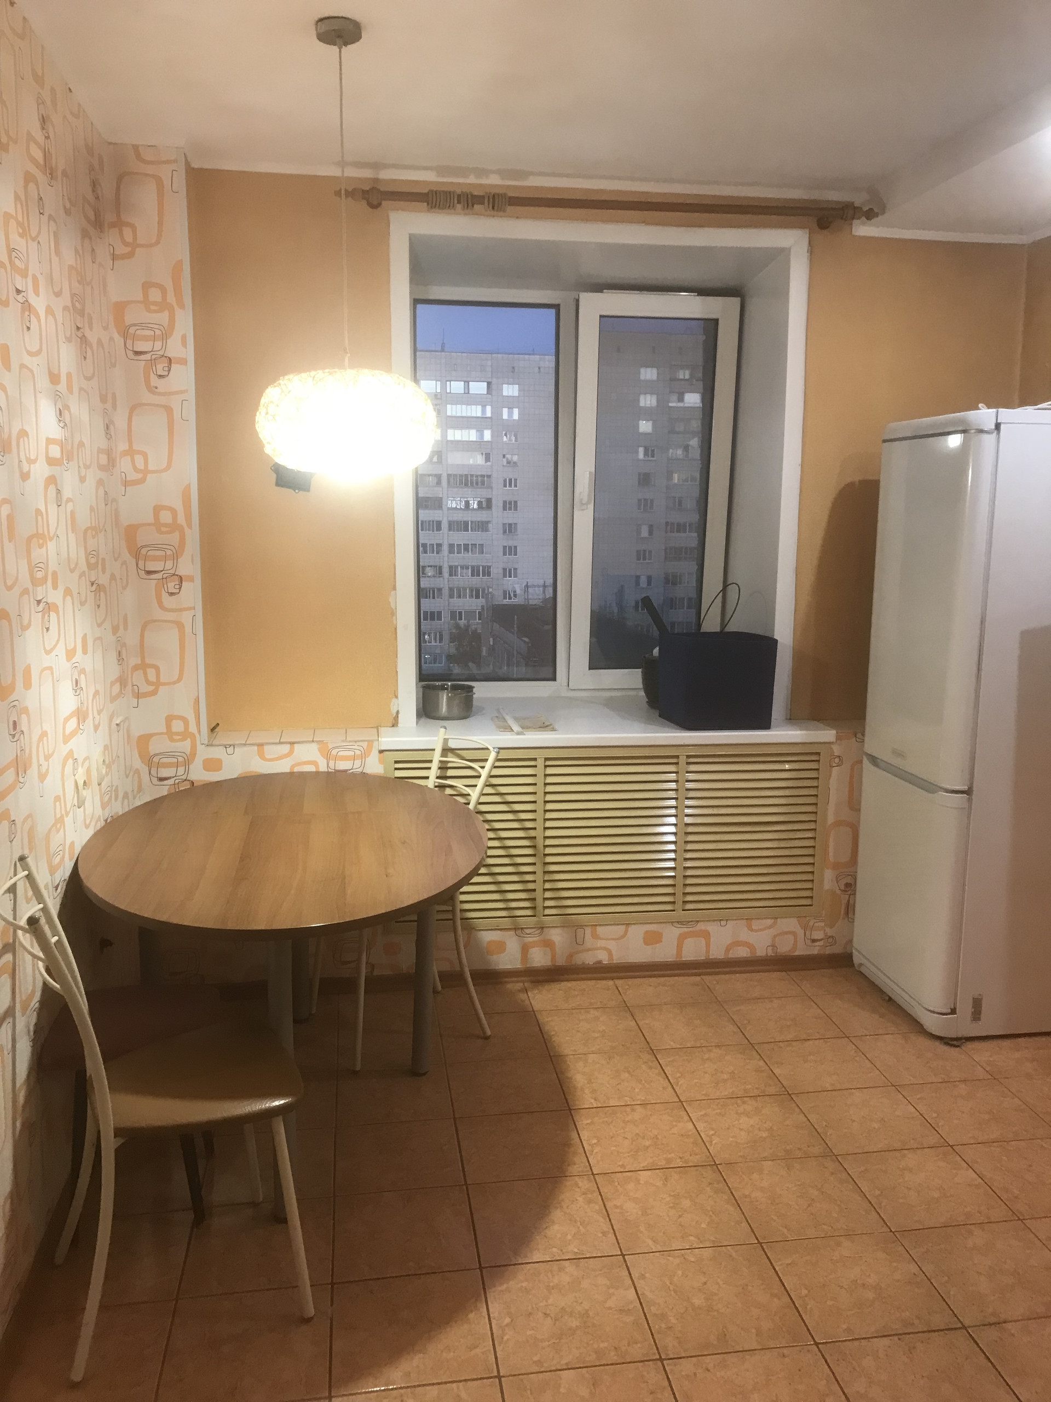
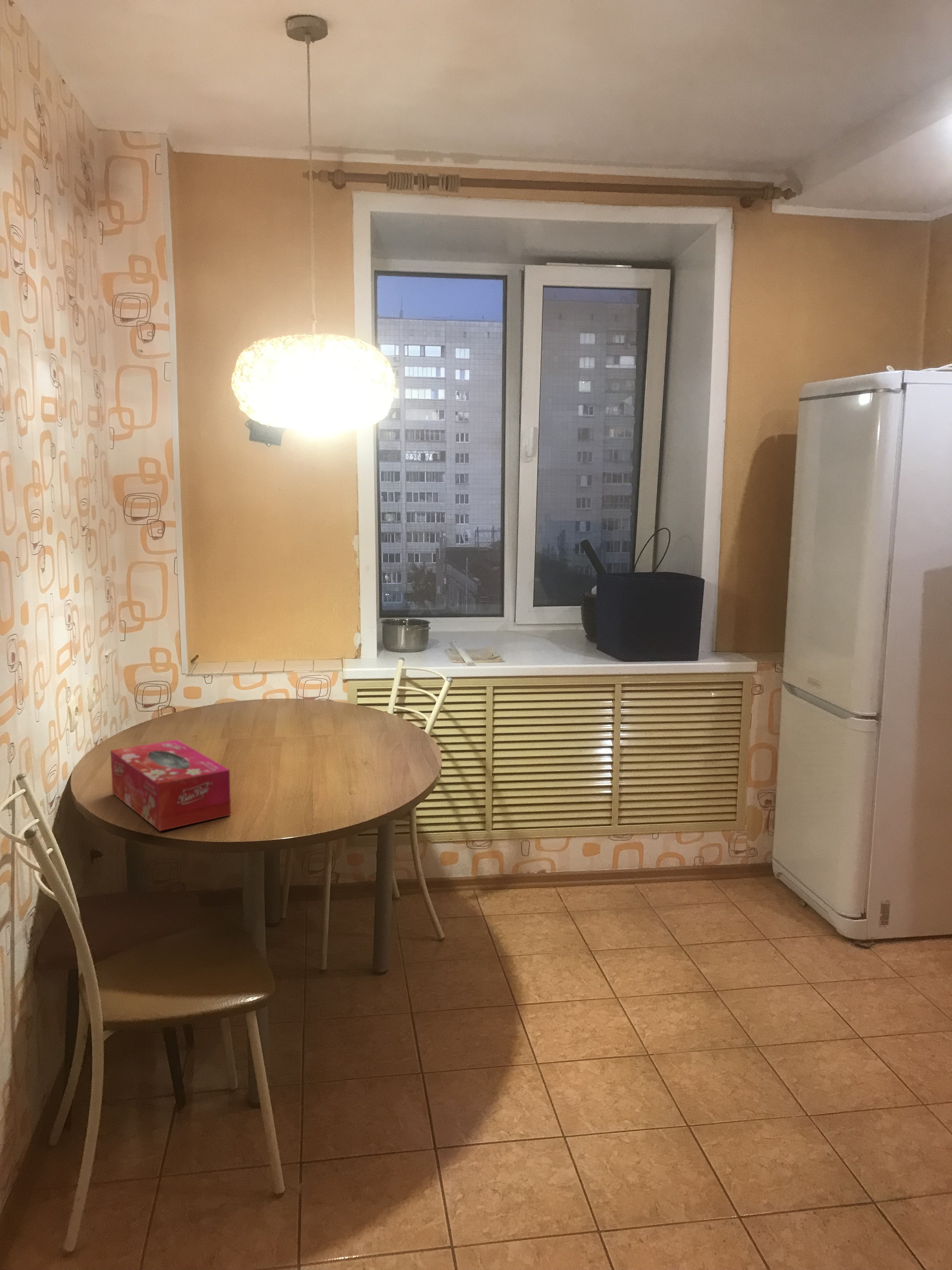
+ tissue box [110,739,231,831]
